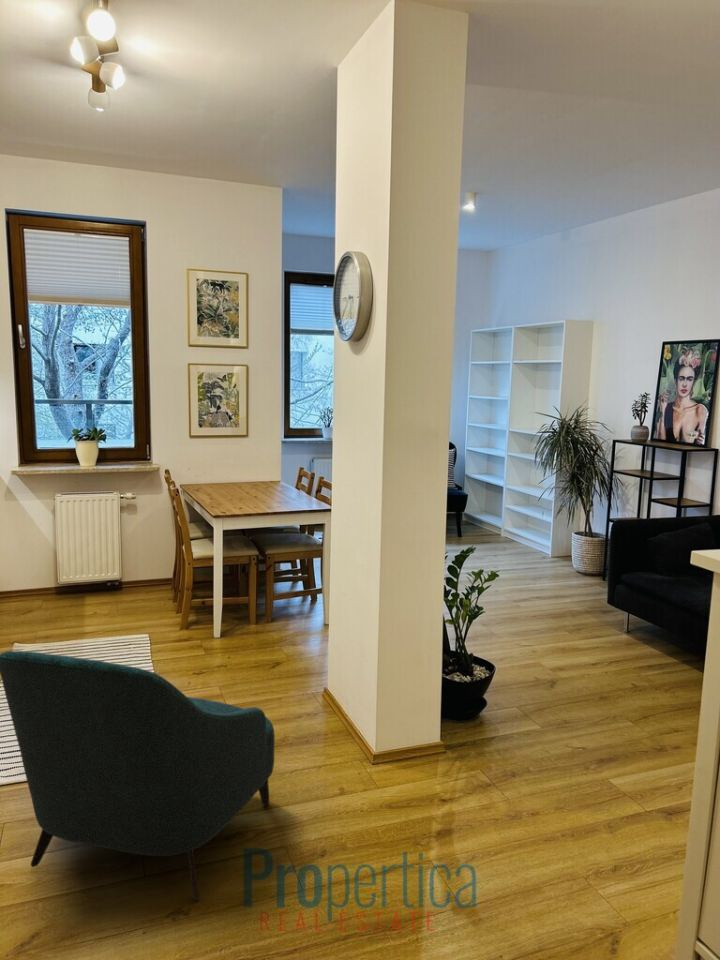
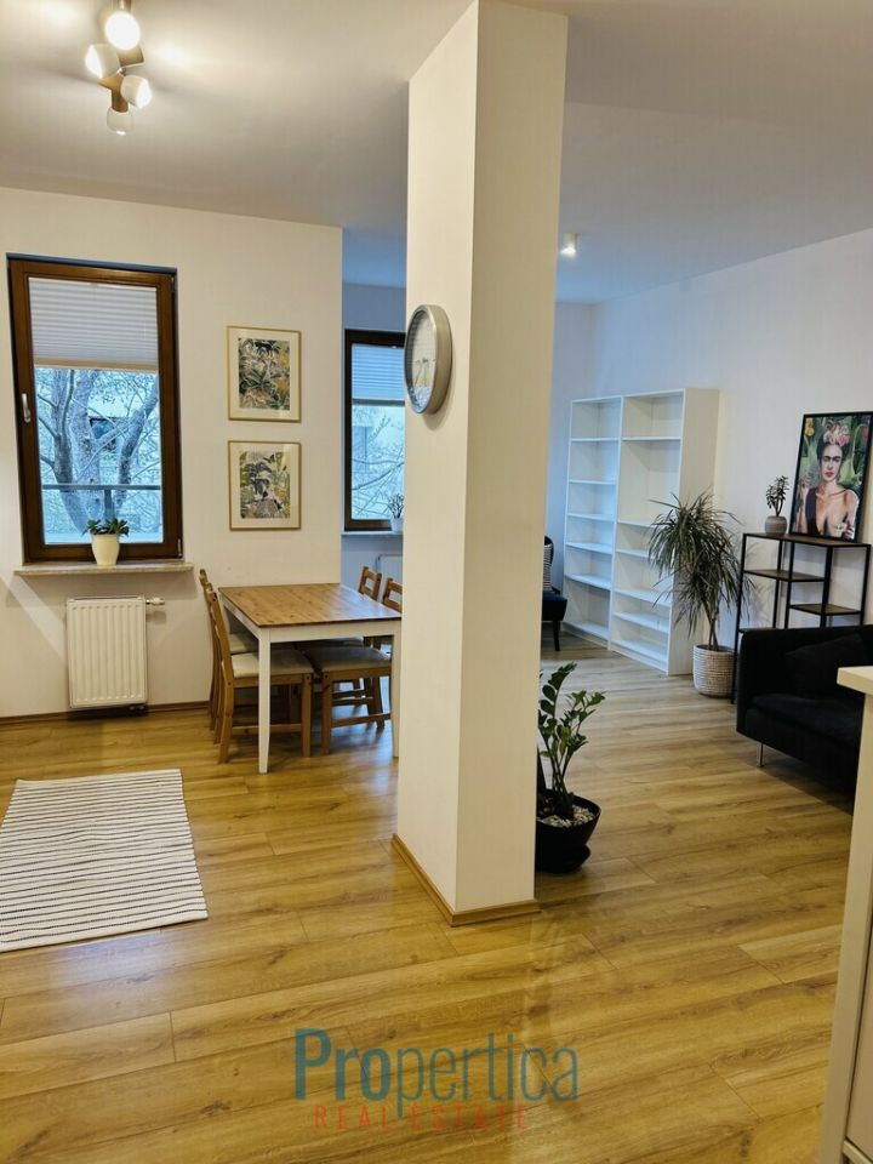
- armchair [0,650,276,903]
